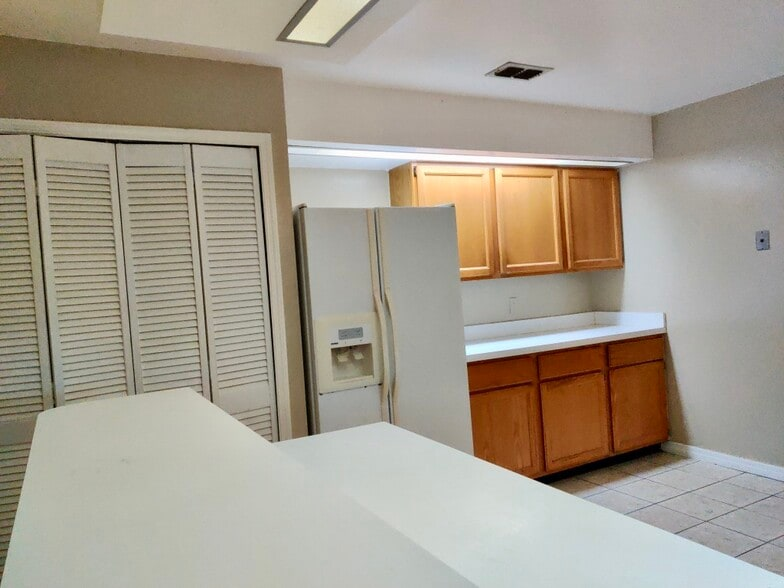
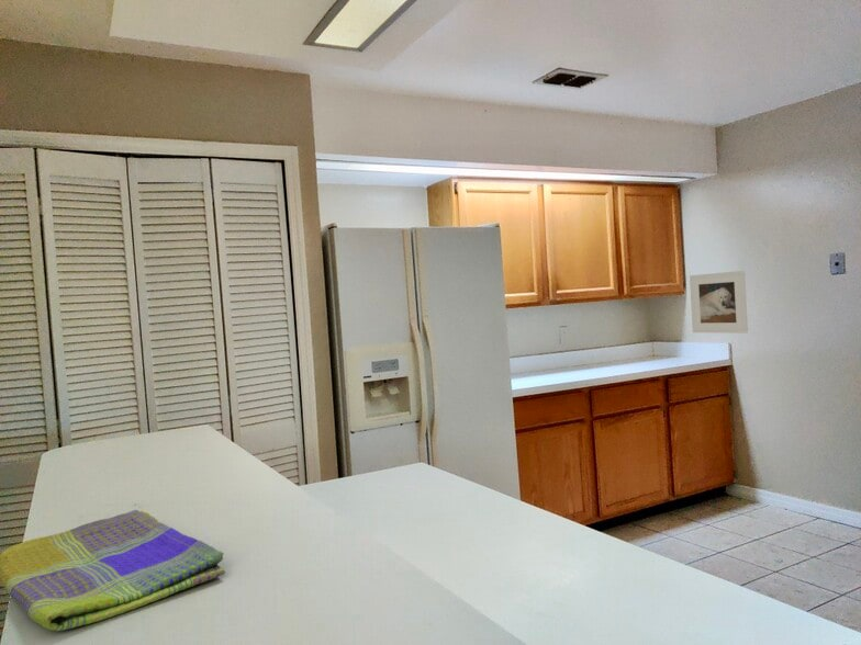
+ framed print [689,270,749,335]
+ dish towel [0,509,226,632]
